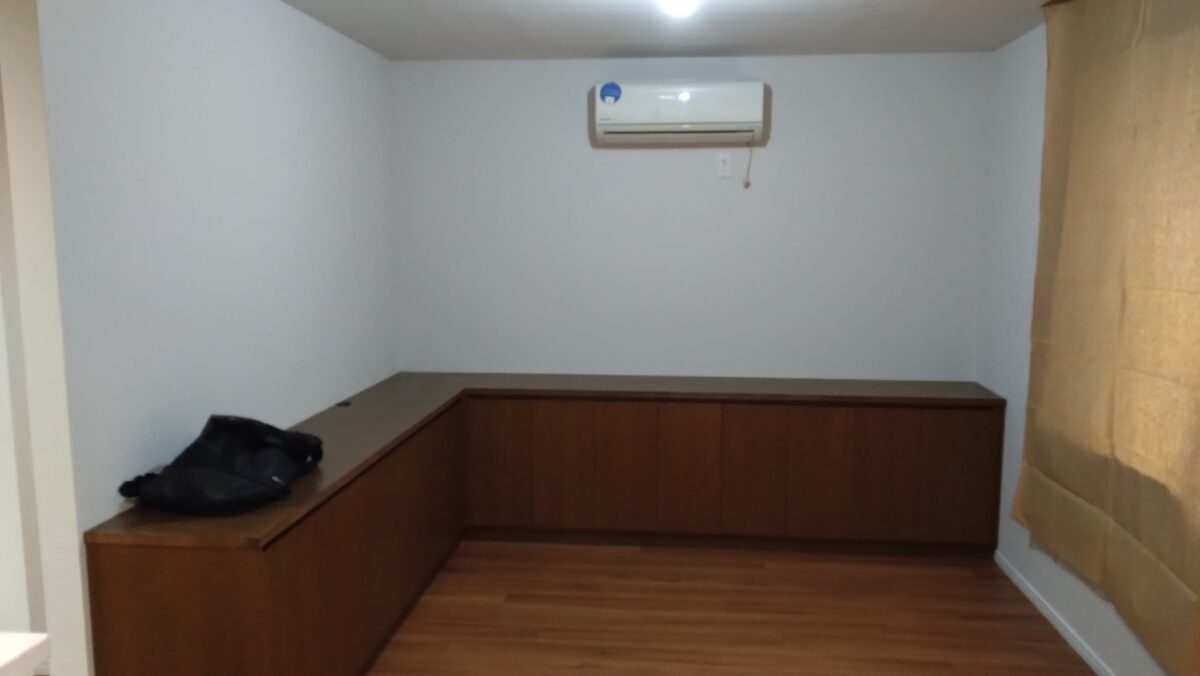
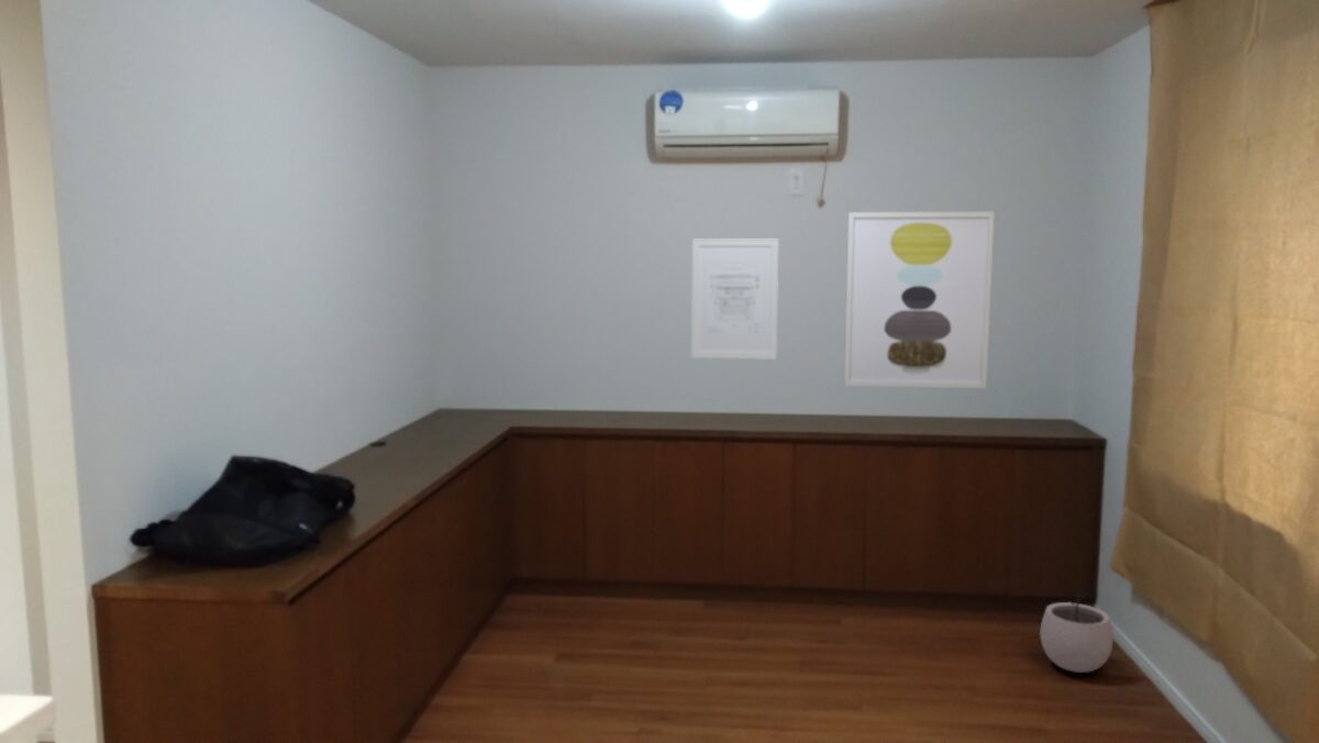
+ plant pot [1039,586,1115,674]
+ wall art [690,239,779,361]
+ wall art [843,211,996,389]
